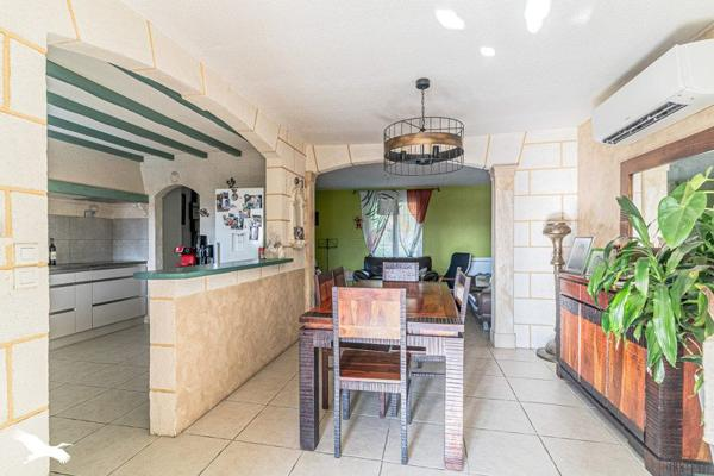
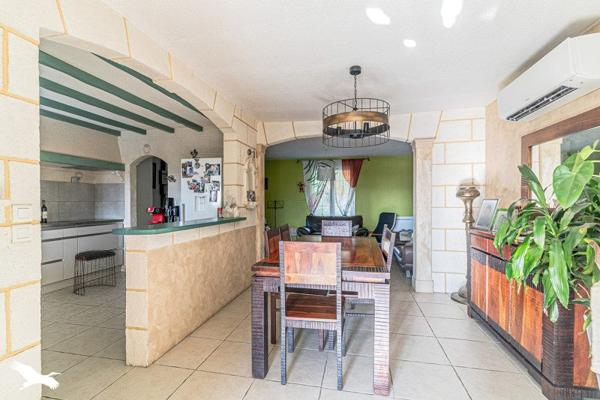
+ stool [72,249,117,296]
